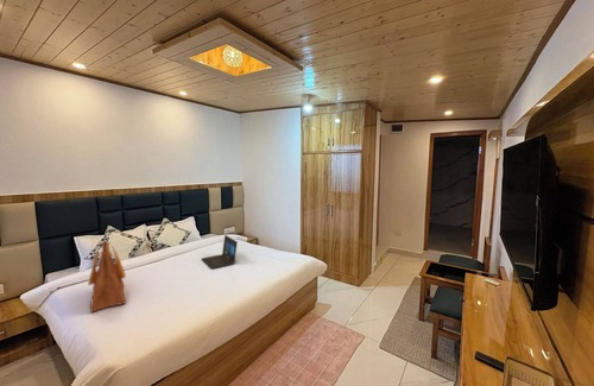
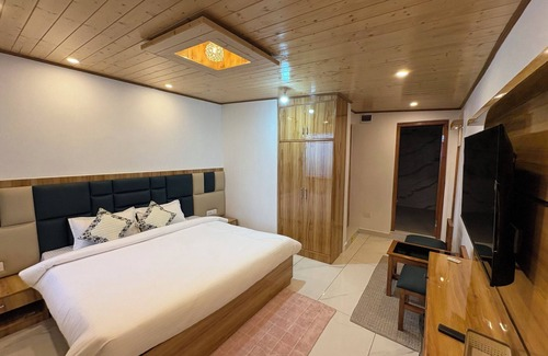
- tote bag [87,240,127,314]
- laptop [201,234,239,270]
